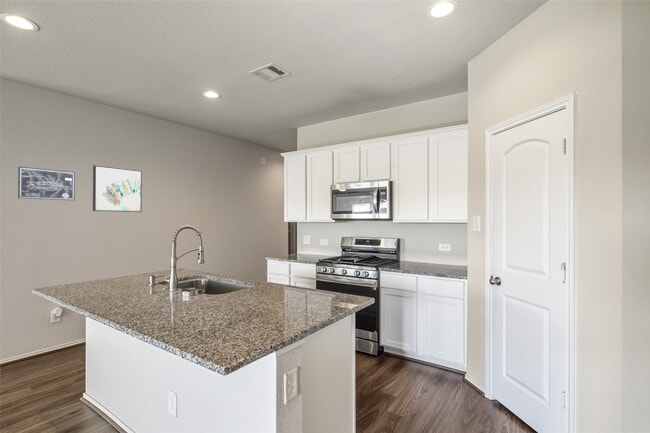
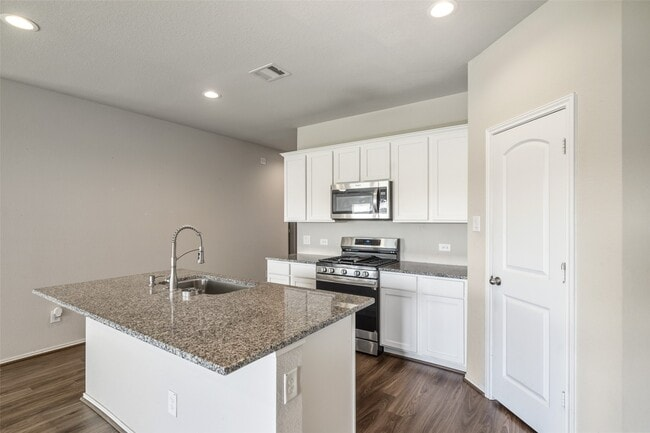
- wall art [92,165,143,213]
- wall art [17,166,76,201]
